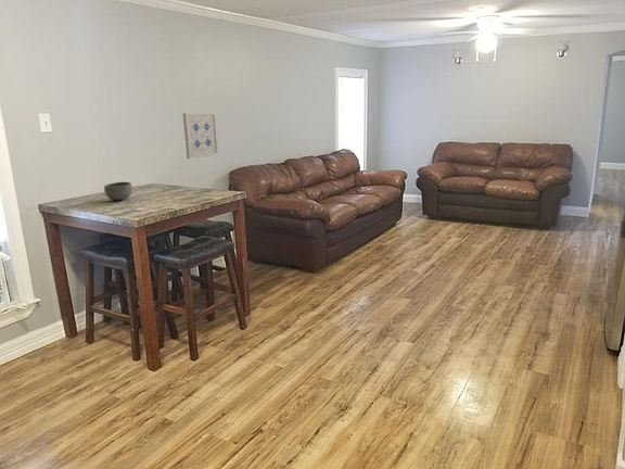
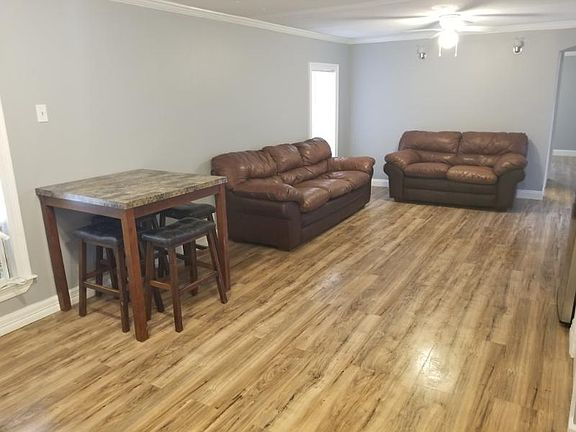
- wall art [182,112,220,160]
- bowl [103,181,133,201]
